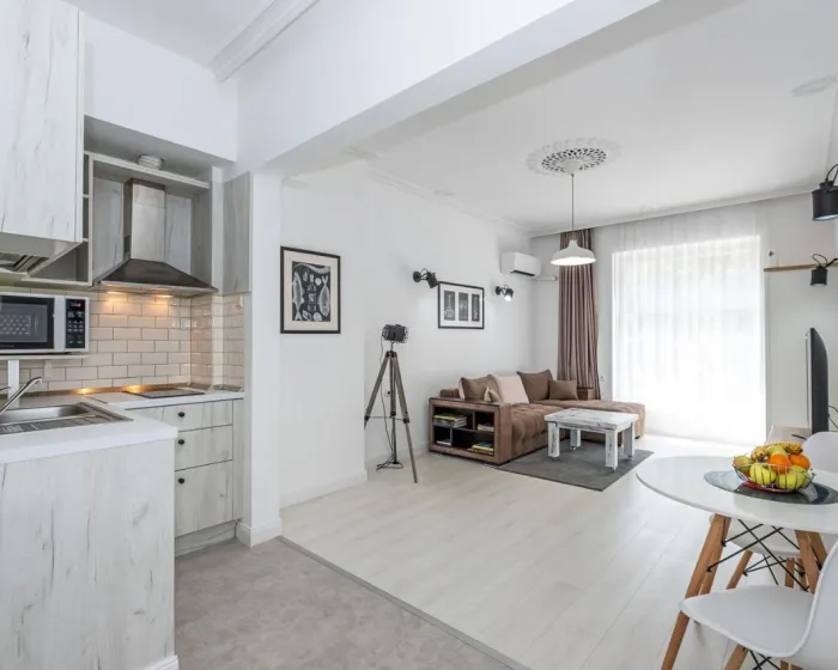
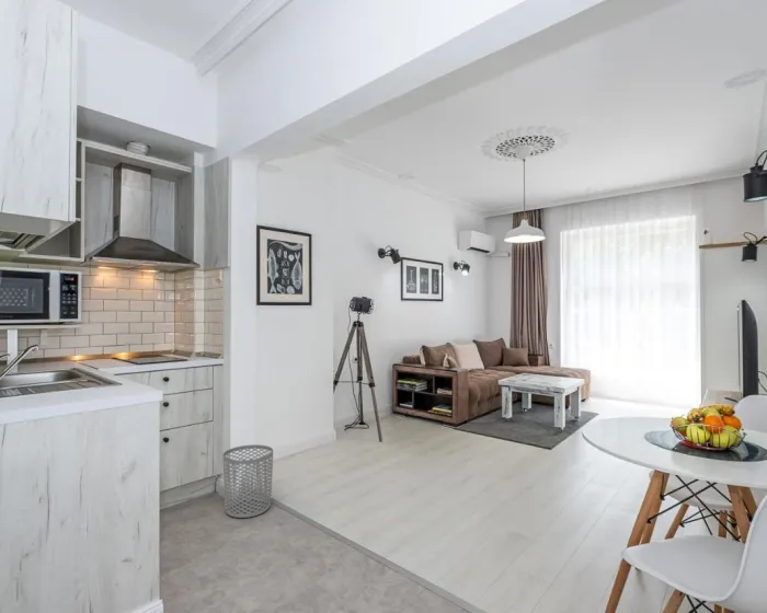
+ waste bin [221,443,274,519]
